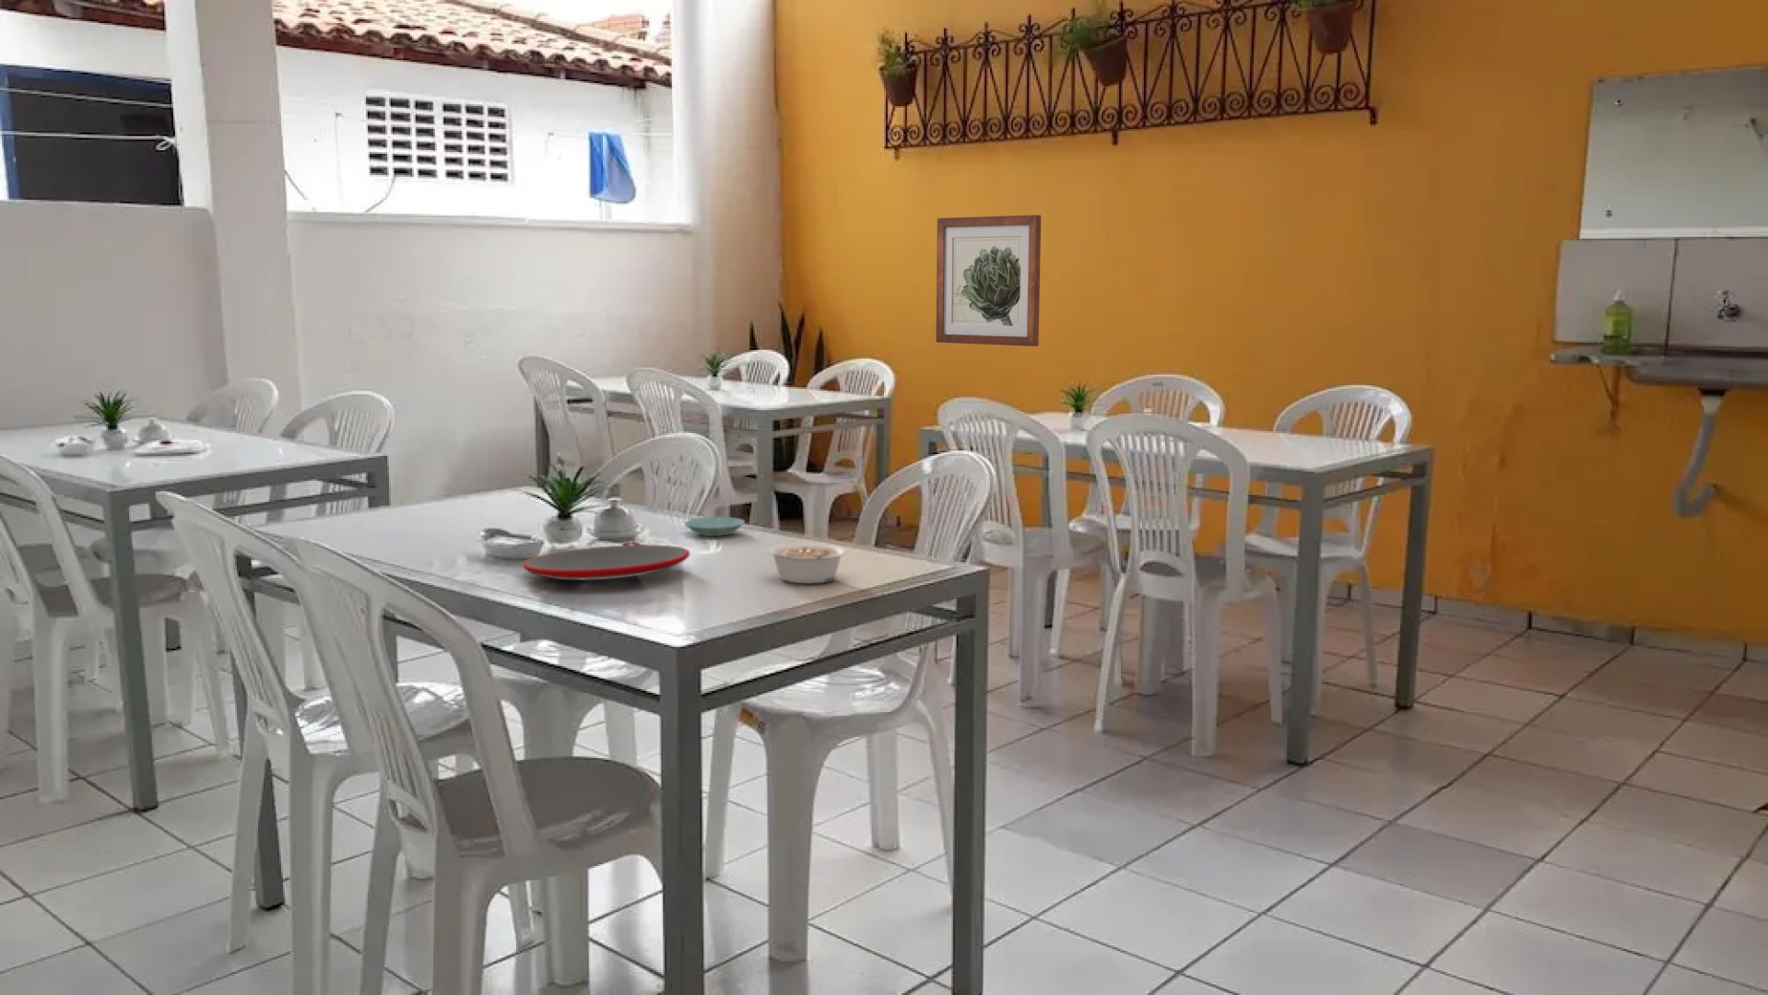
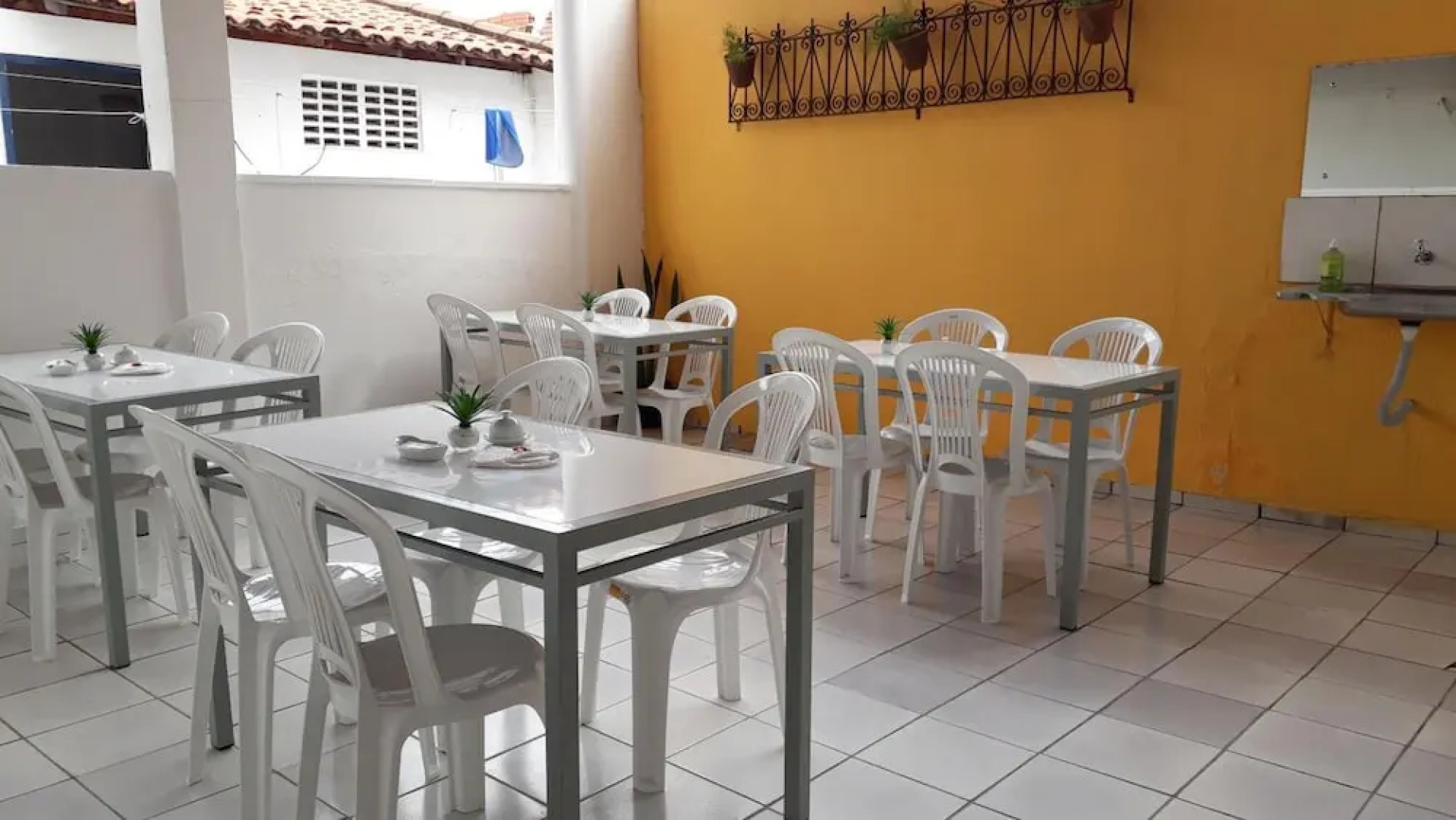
- plate [522,544,691,580]
- saucer [684,516,746,538]
- legume [767,542,848,584]
- wall art [936,214,1042,347]
